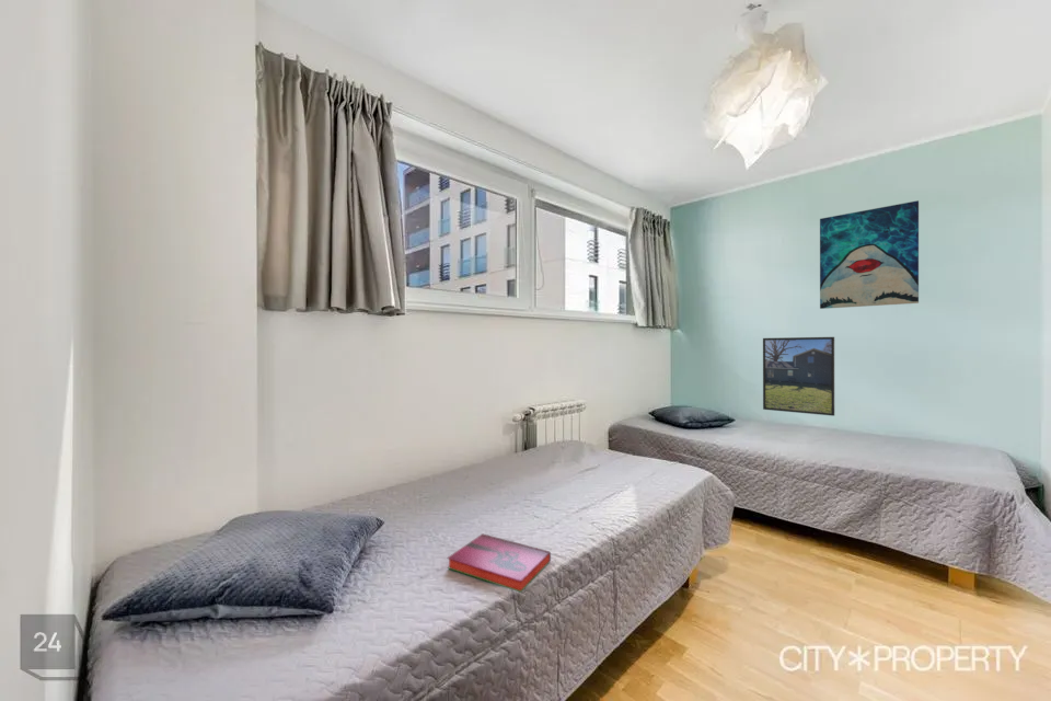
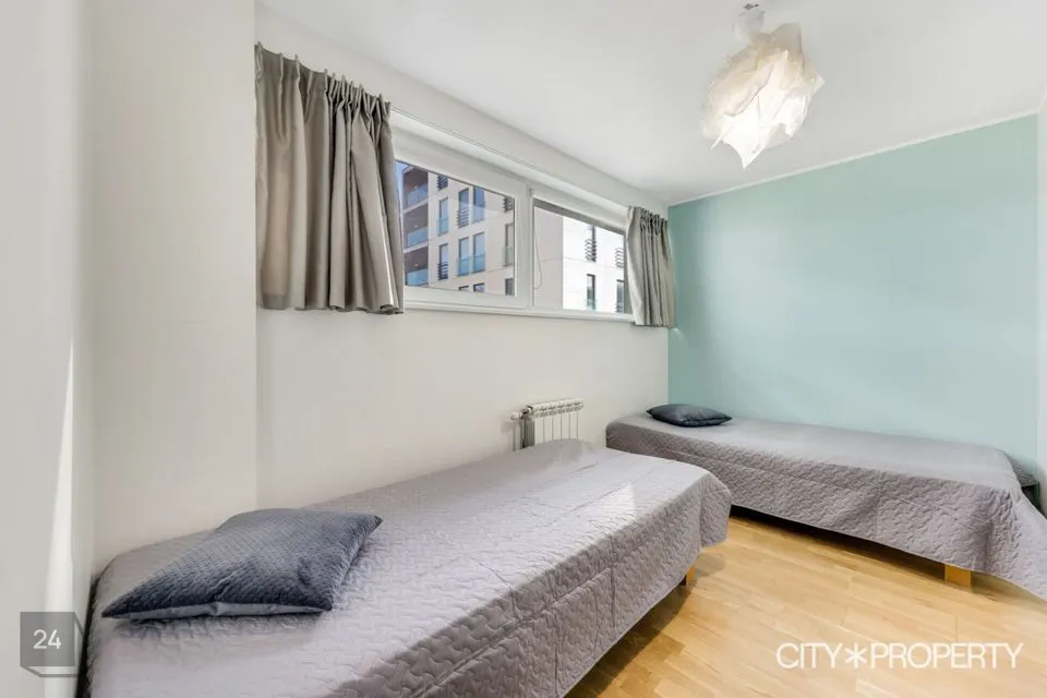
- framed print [762,336,835,417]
- wall art [819,199,920,310]
- hardback book [447,532,552,594]
